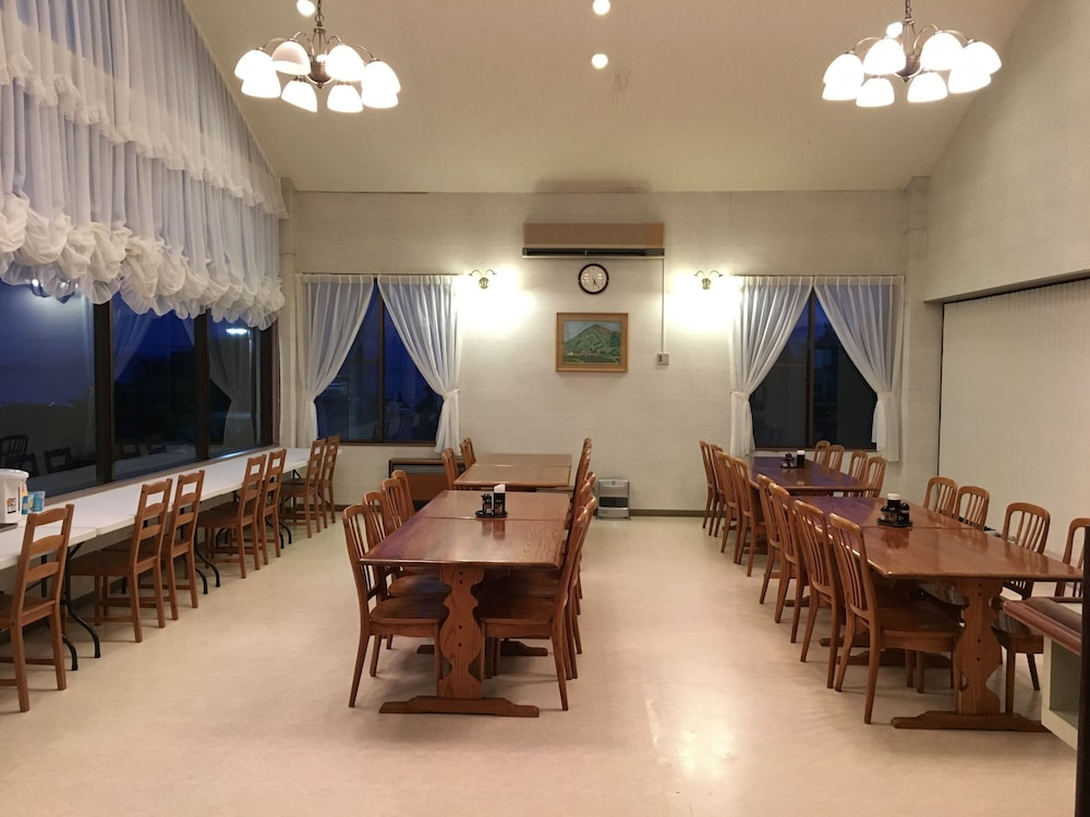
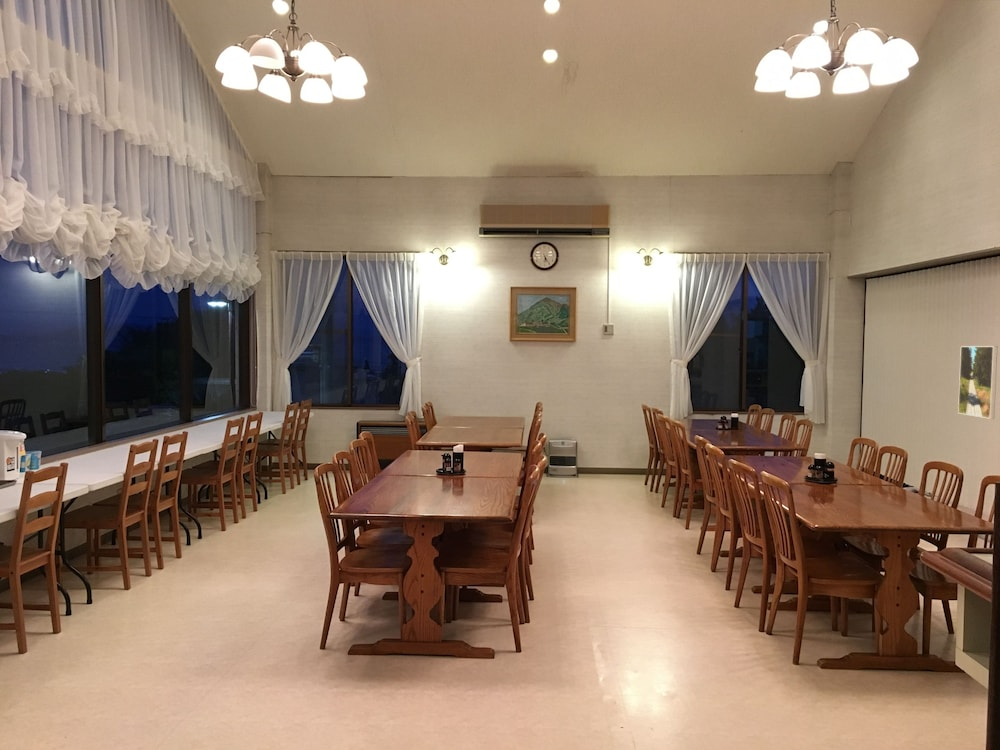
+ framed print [957,345,998,420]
